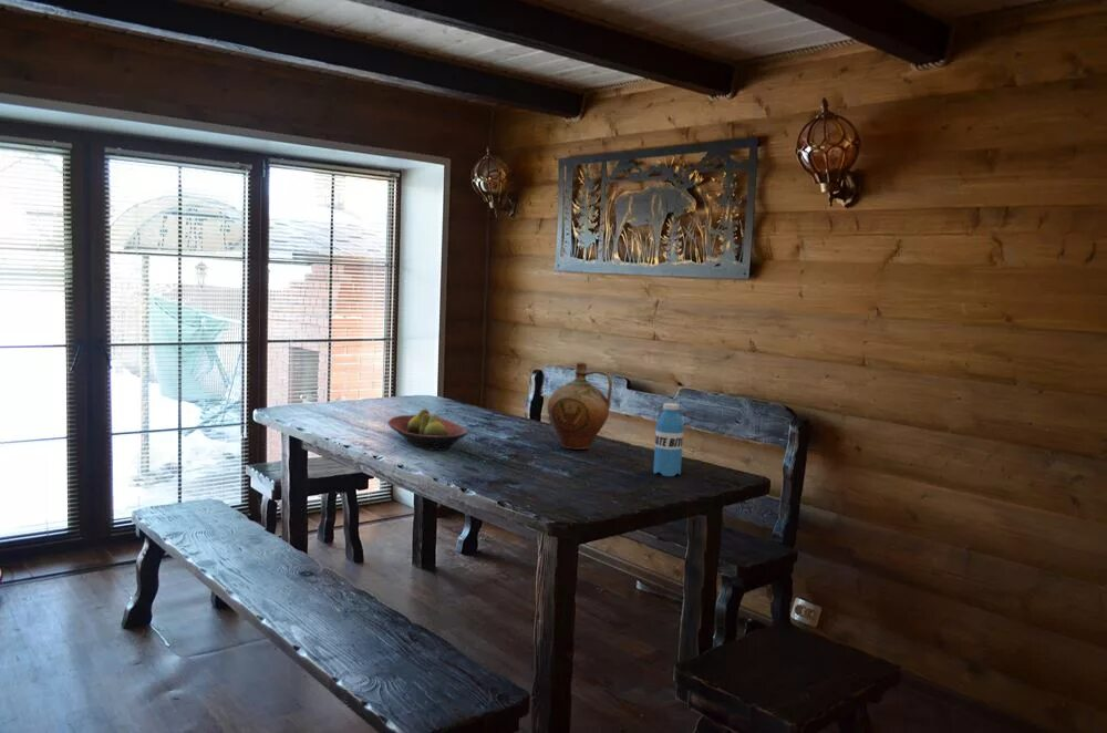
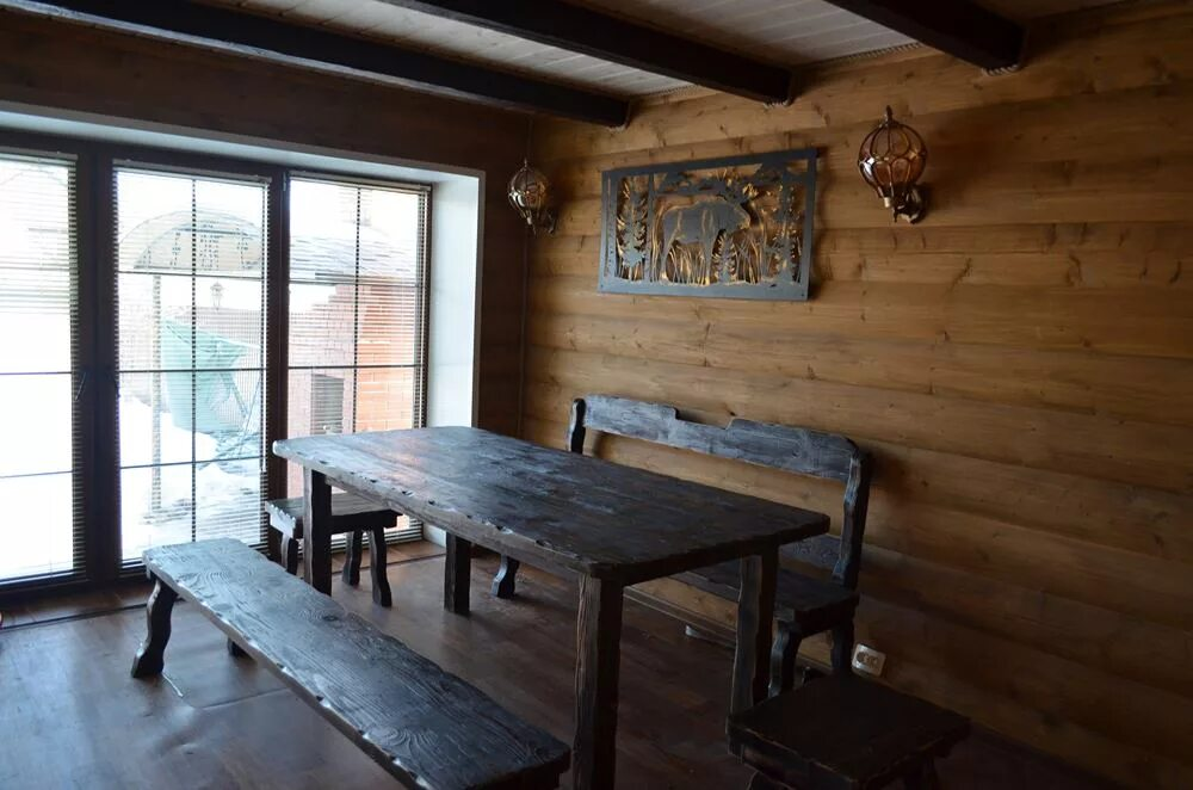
- water bottle [652,402,685,477]
- fruit bowl [386,407,469,452]
- ceramic jug [546,362,613,451]
